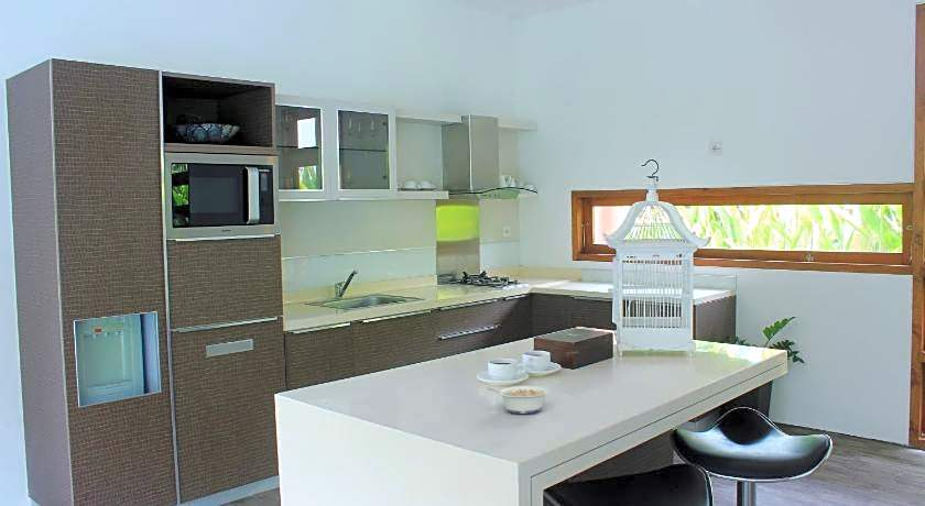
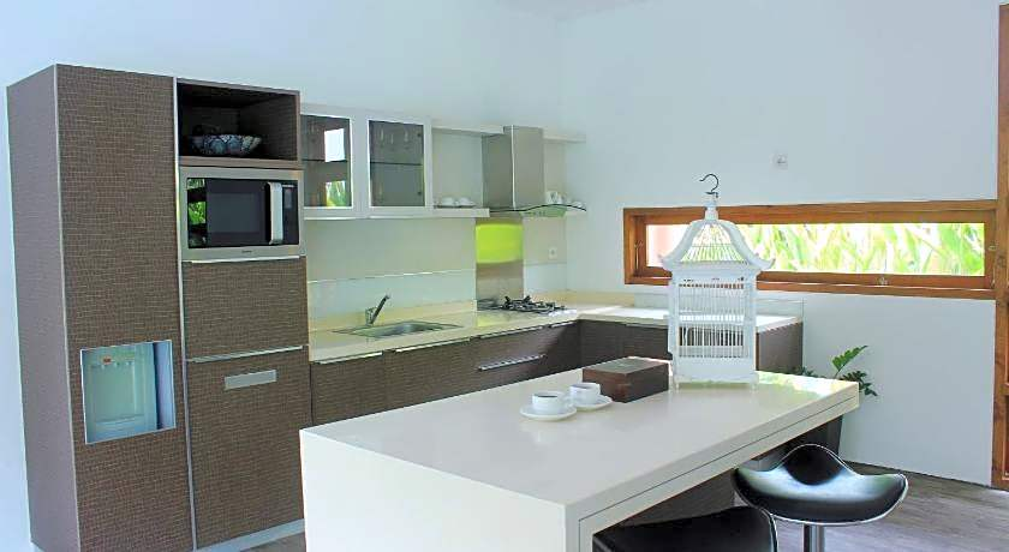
- legume [487,385,551,415]
